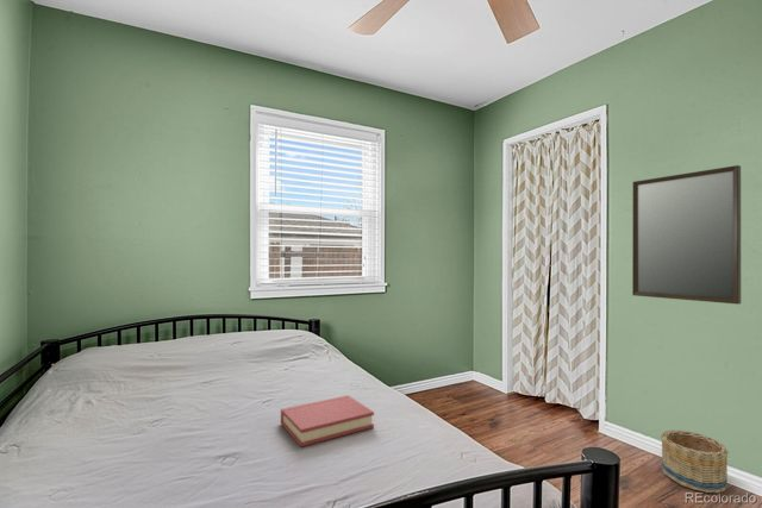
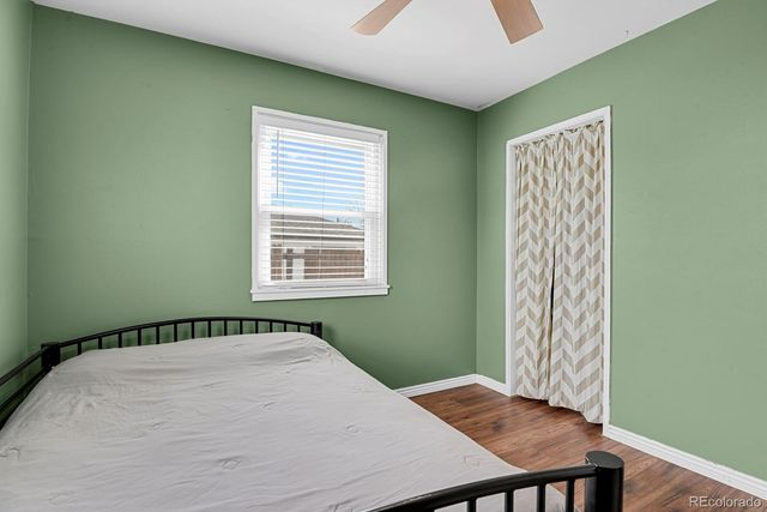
- hardback book [280,394,375,447]
- basket [660,429,730,494]
- home mirror [631,164,742,306]
